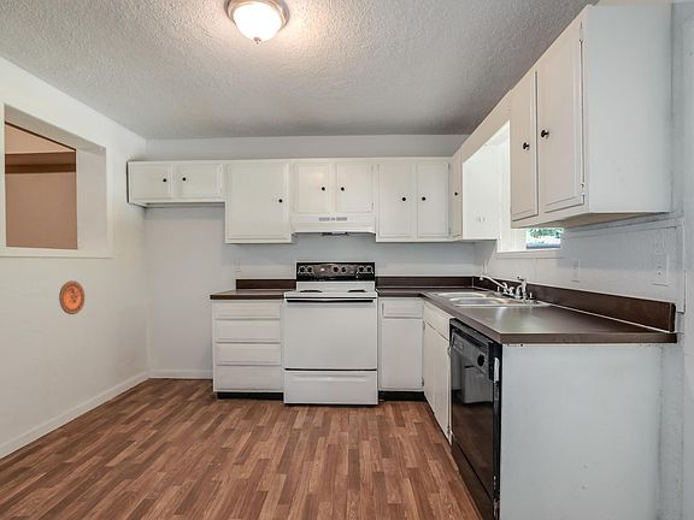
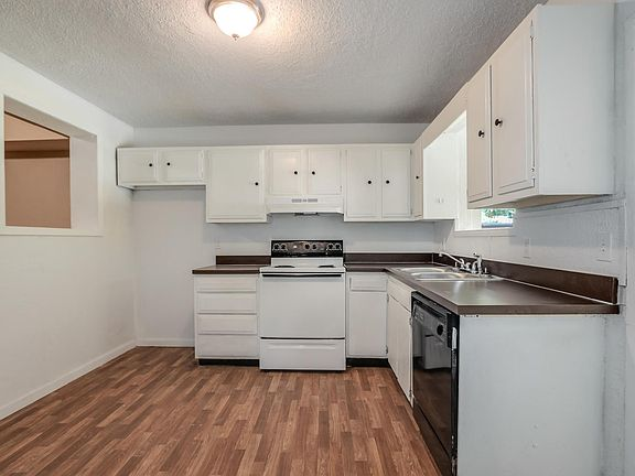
- decorative plate [58,280,86,315]
